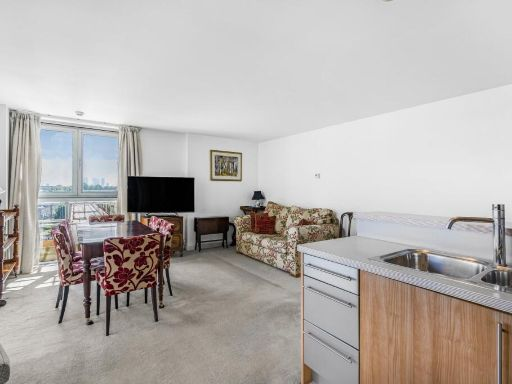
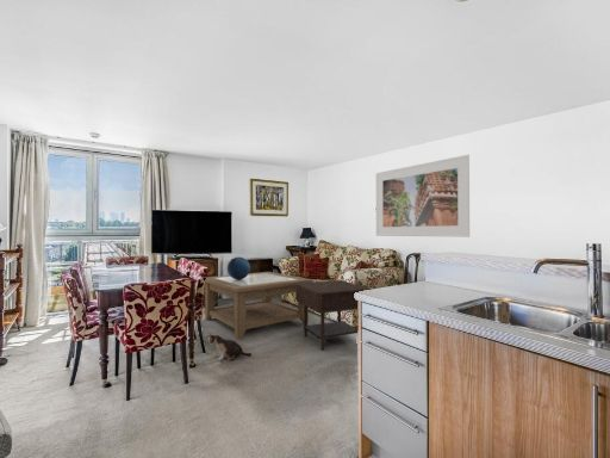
+ plush toy [205,332,253,361]
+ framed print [375,154,471,239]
+ decorative globe [226,256,251,279]
+ coffee table [204,271,313,340]
+ side table [294,279,372,352]
